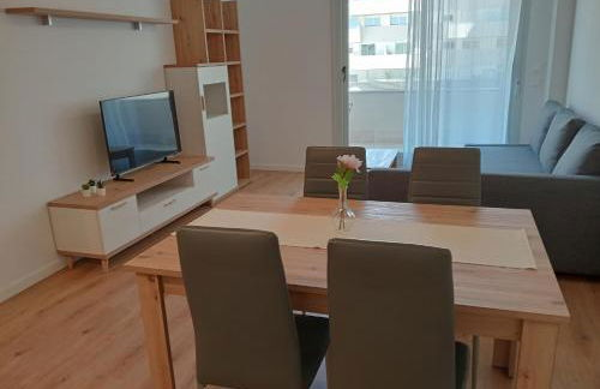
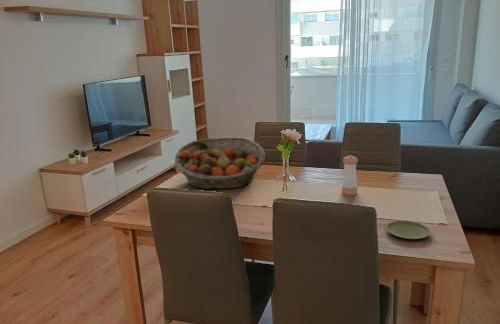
+ fruit basket [174,136,266,190]
+ pepper shaker [341,154,359,196]
+ plate [385,220,431,240]
